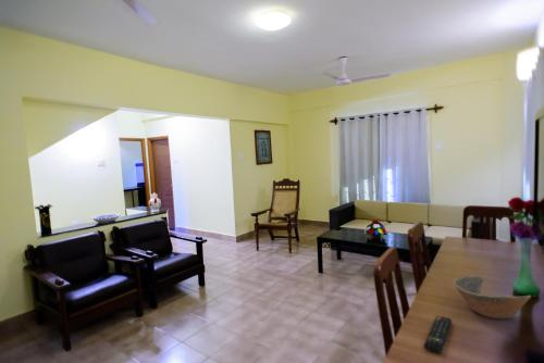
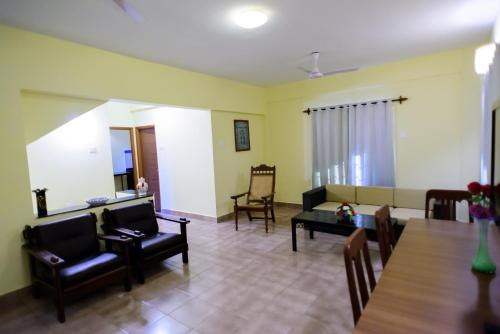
- bowl [453,275,532,320]
- remote control [422,315,453,354]
